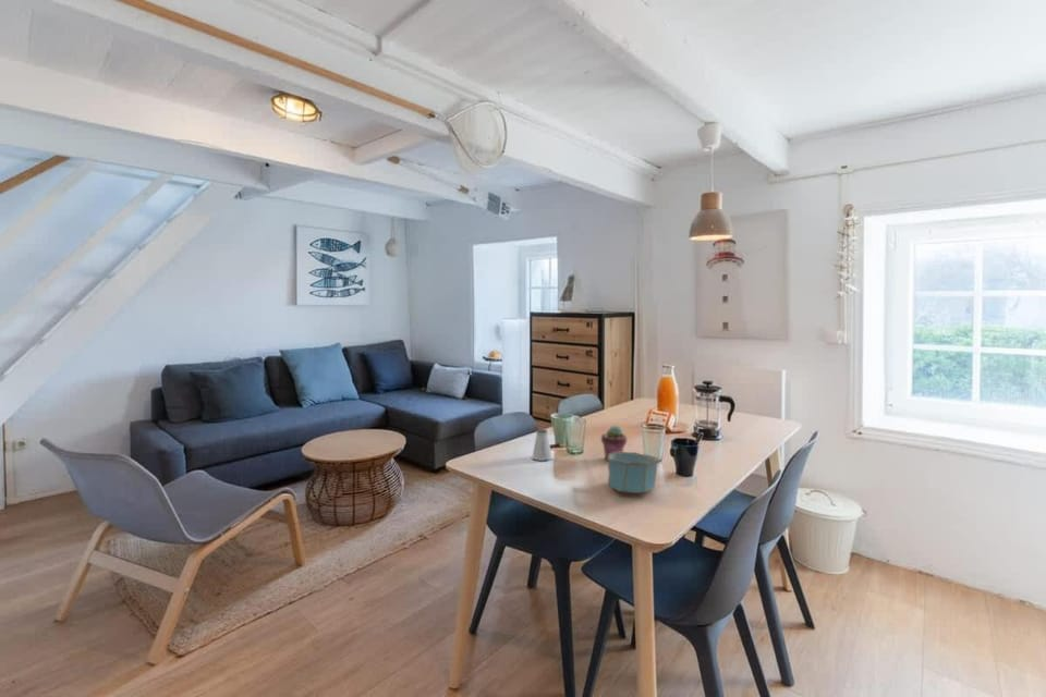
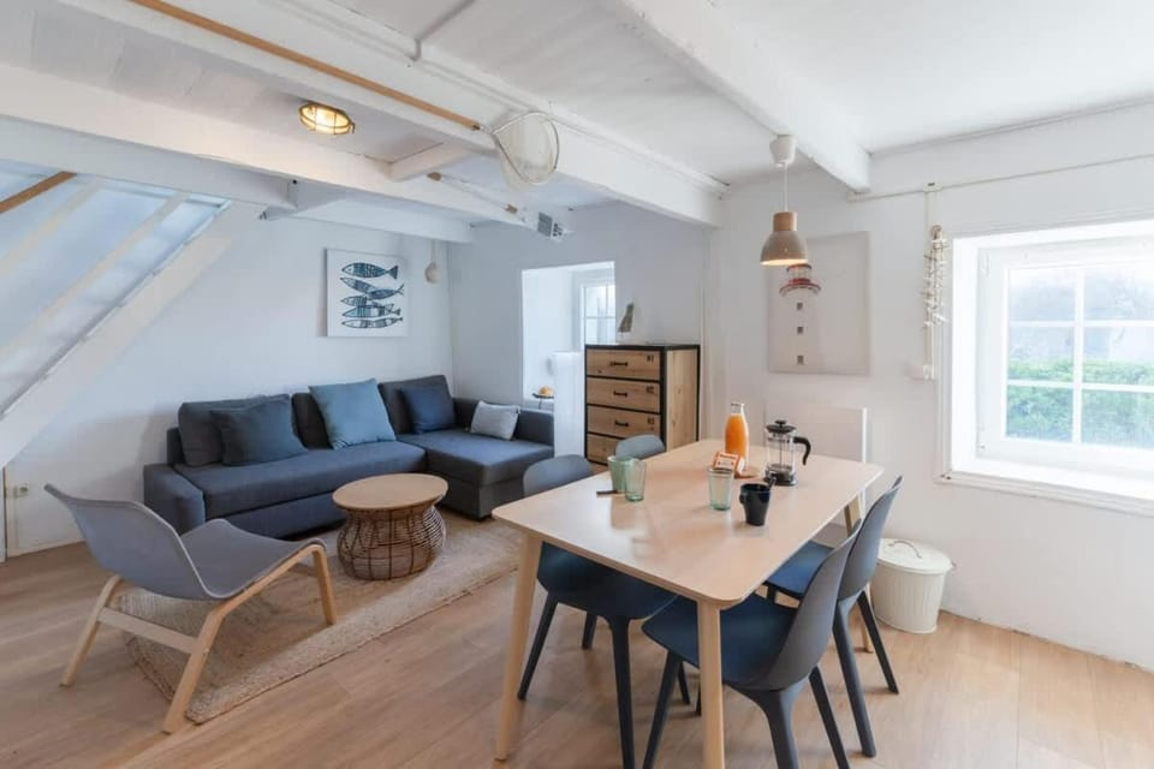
- bowl [607,451,658,494]
- saltshaker [531,428,554,462]
- potted succulent [600,425,628,462]
